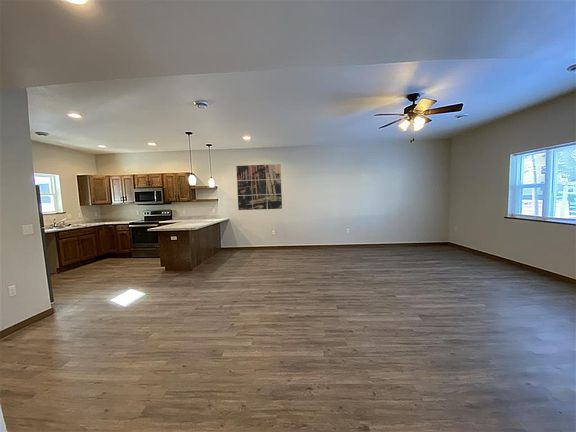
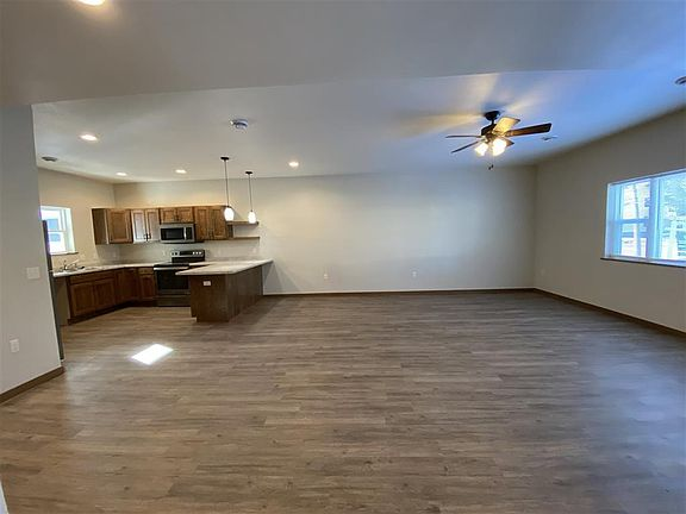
- wall art [235,163,283,211]
